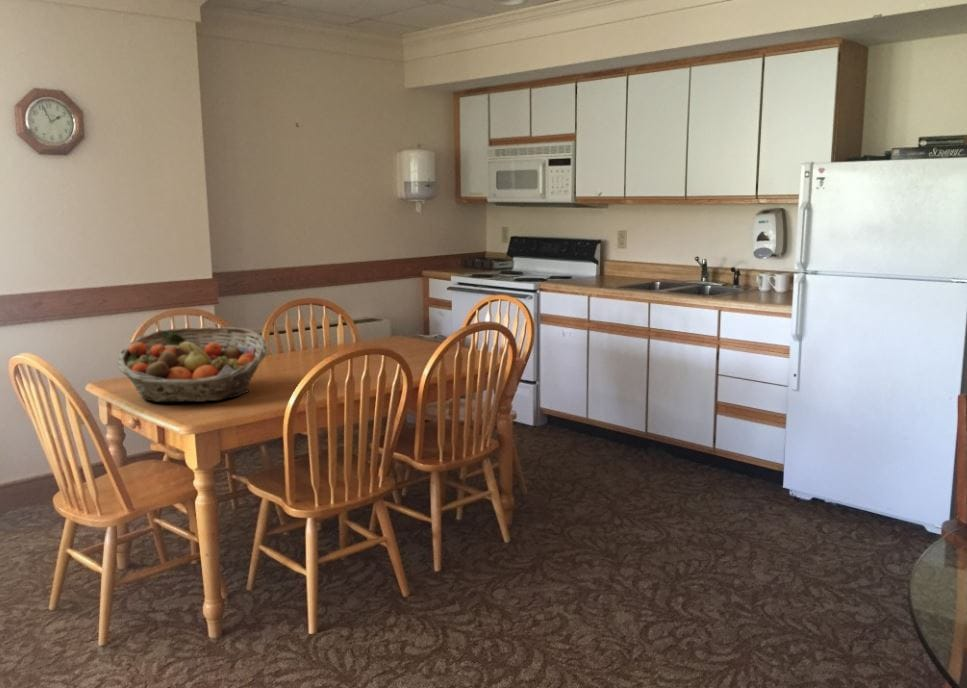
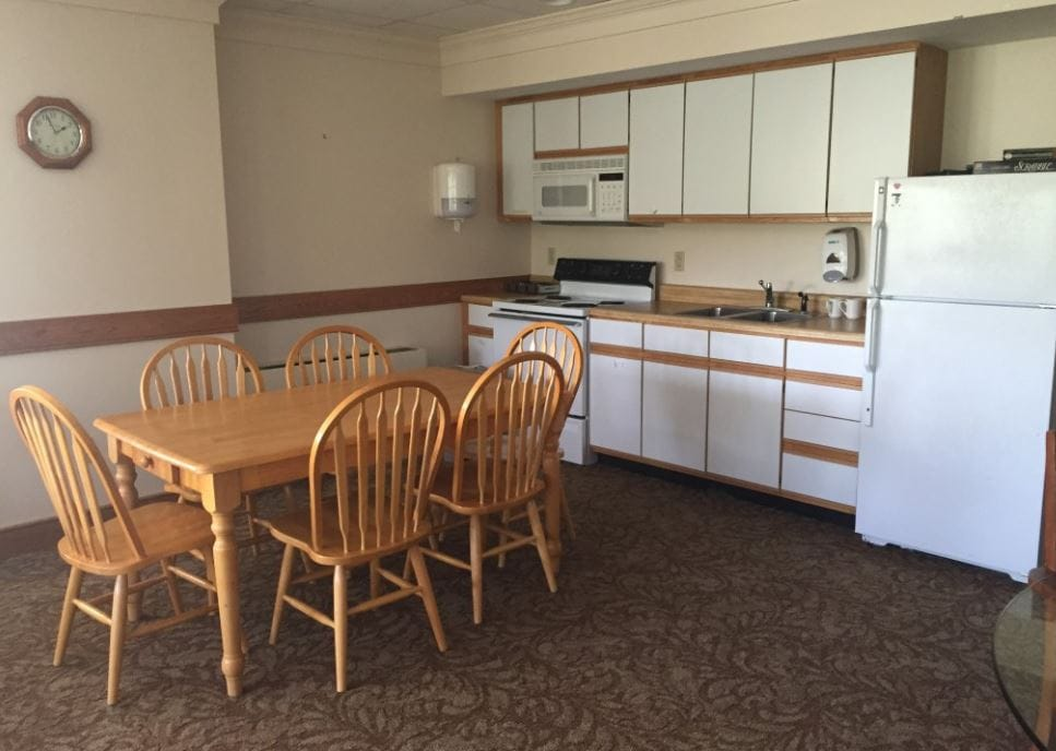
- fruit basket [115,326,269,403]
